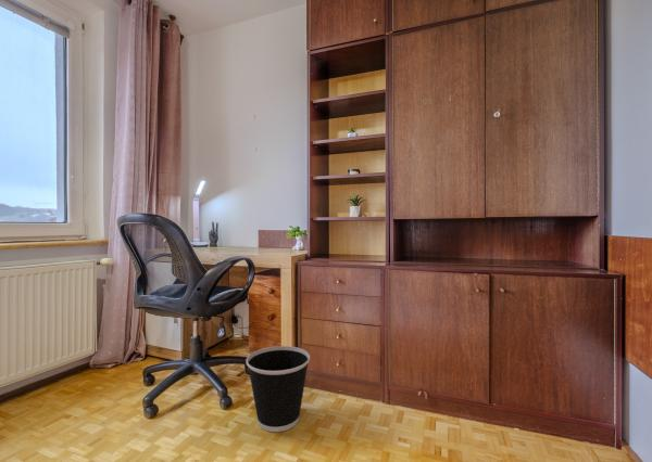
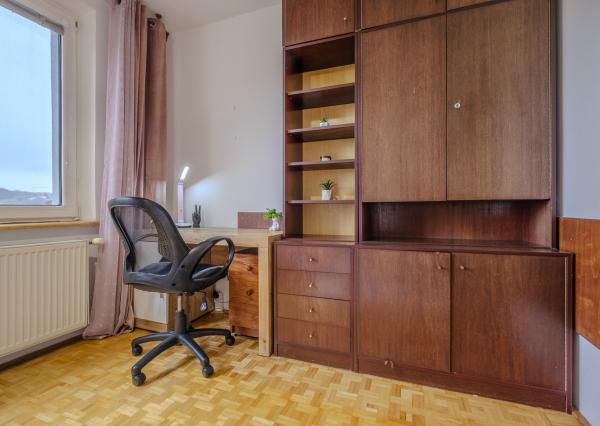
- wastebasket [246,345,311,433]
